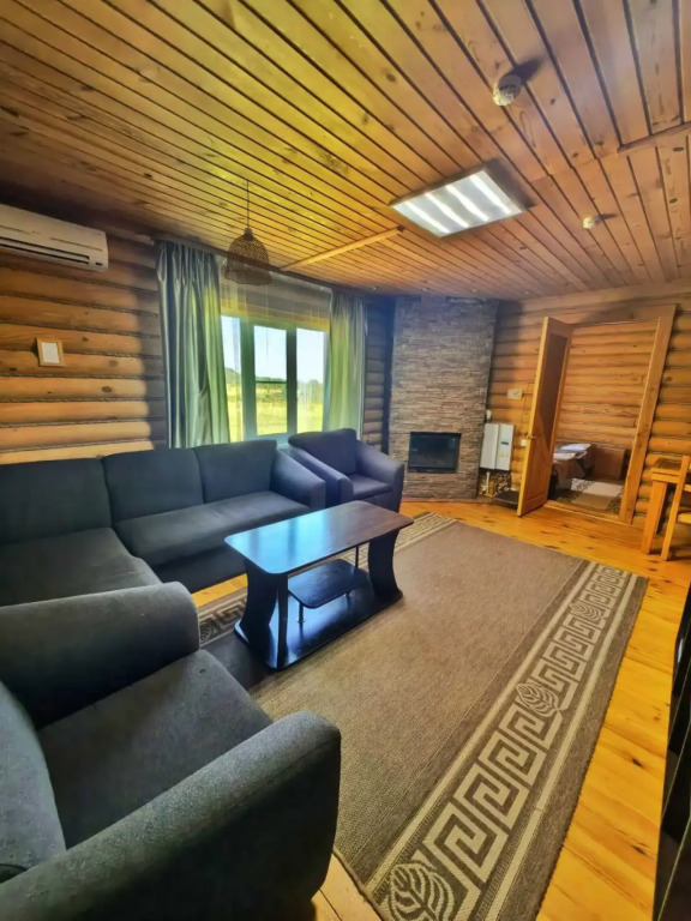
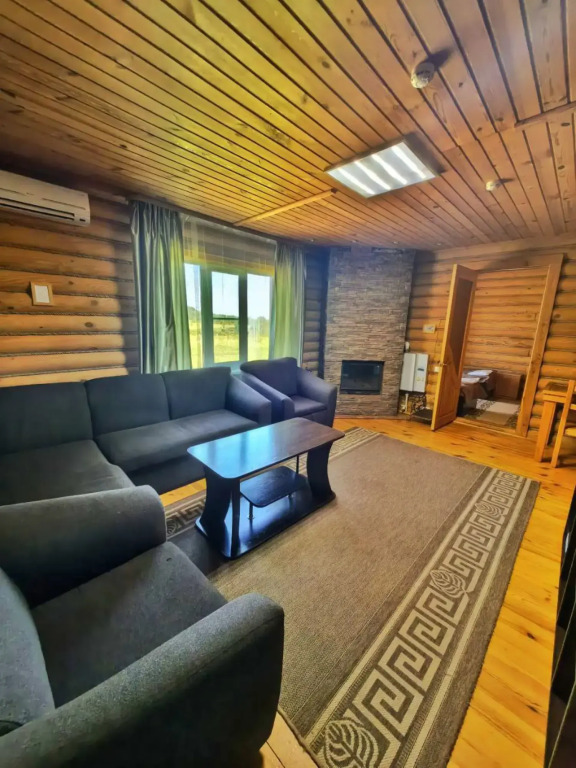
- pendant lamp [223,179,274,287]
